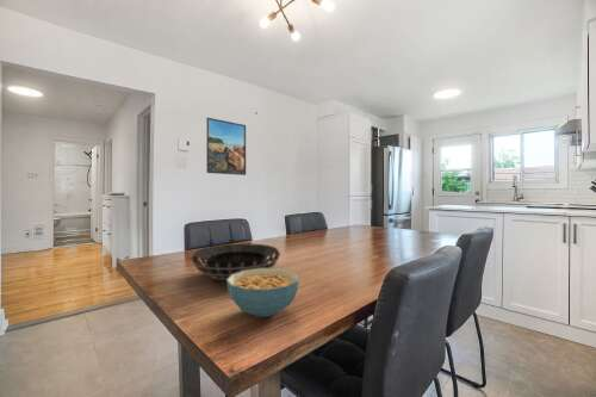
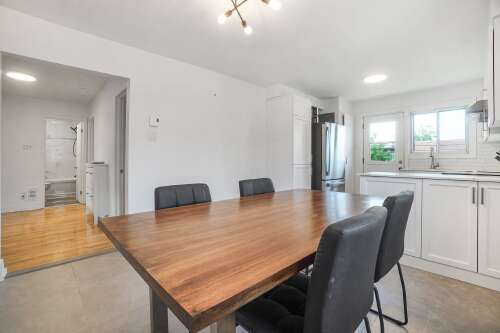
- cereal bowl [225,267,300,318]
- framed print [205,117,247,176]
- decorative bowl [190,243,281,281]
